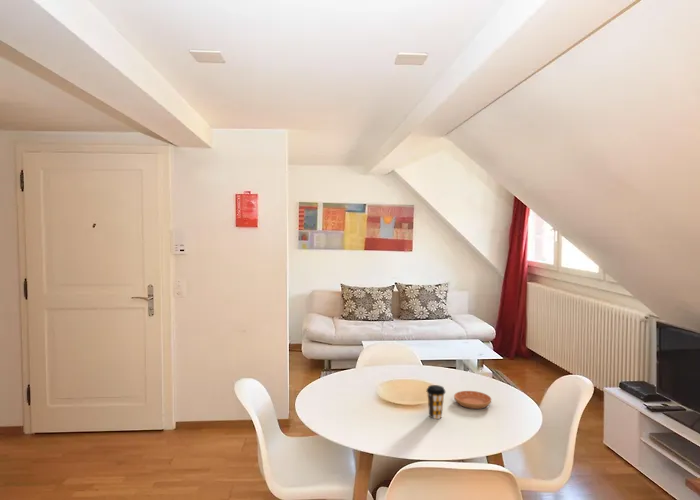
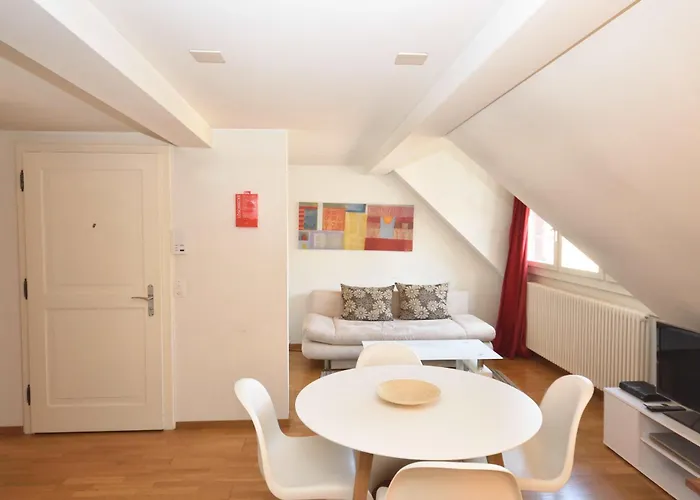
- coffee cup [425,384,447,420]
- saucer [453,390,492,410]
